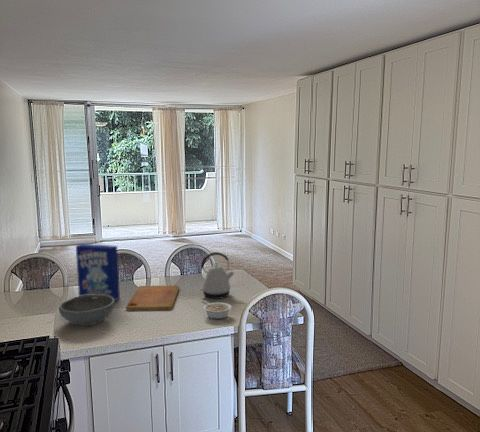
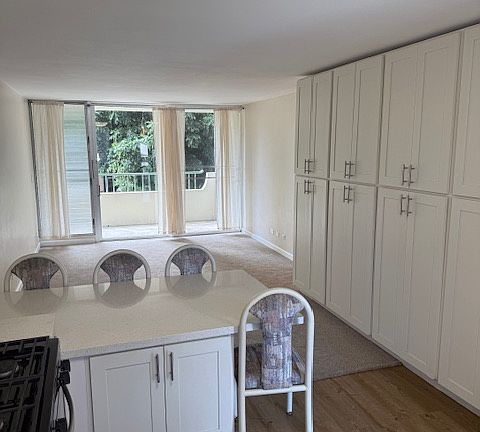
- bowl [58,295,115,327]
- cereal box [75,243,121,302]
- legume [201,300,232,320]
- cutting board [125,284,180,311]
- kettle [199,251,235,300]
